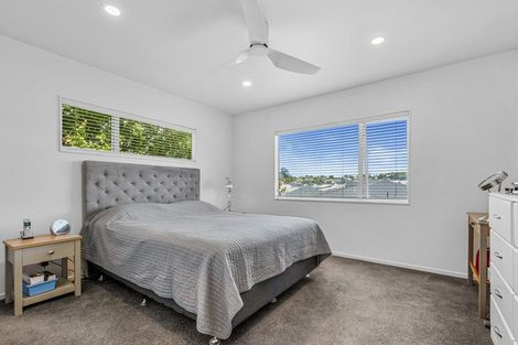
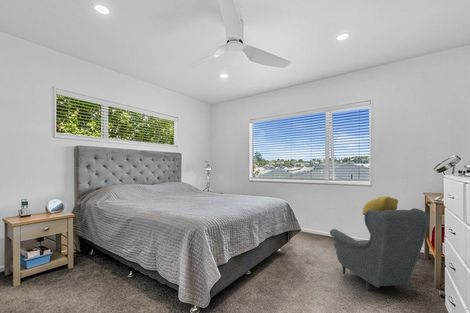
+ armchair [329,195,431,292]
